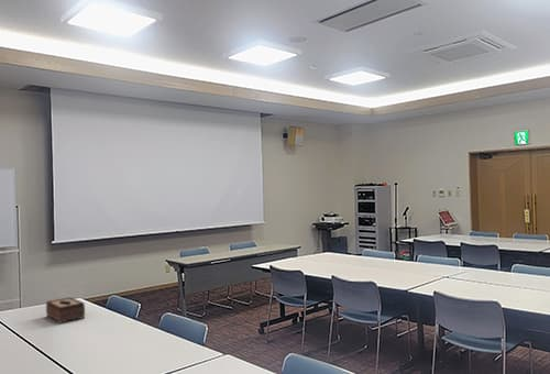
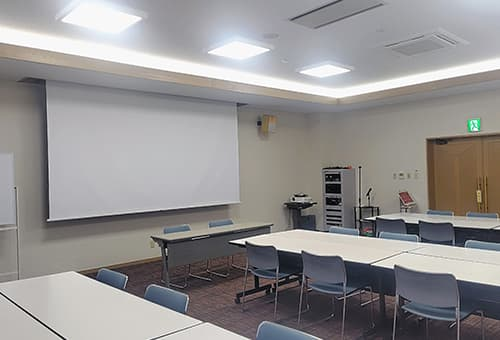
- tissue box [45,296,86,324]
